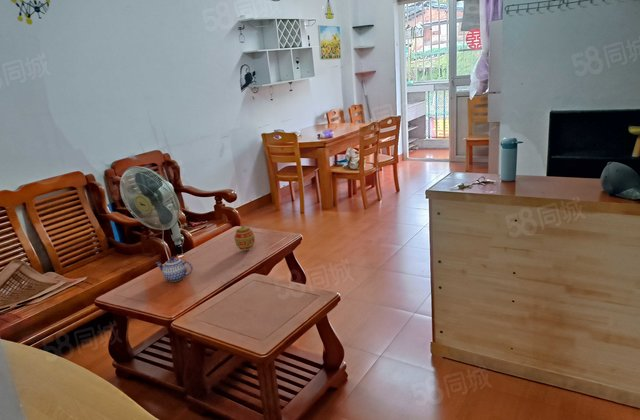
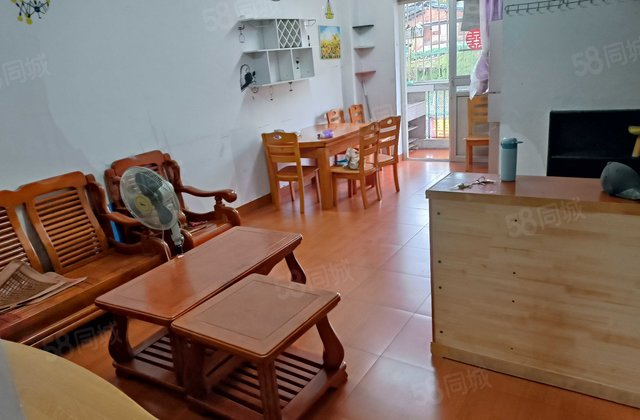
- decorative egg [233,224,256,252]
- teapot [154,256,194,283]
